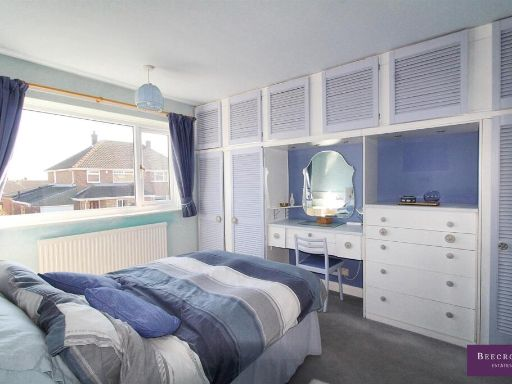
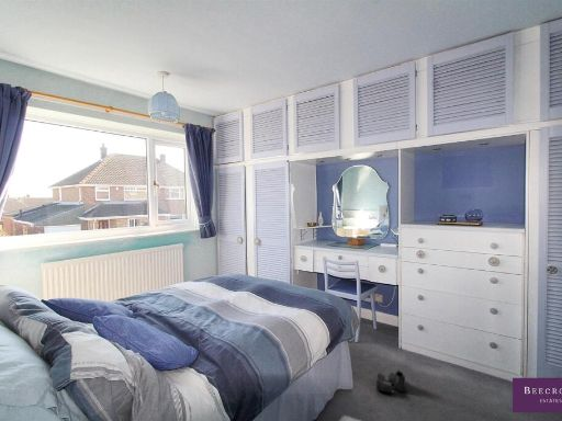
+ boots [375,369,407,394]
